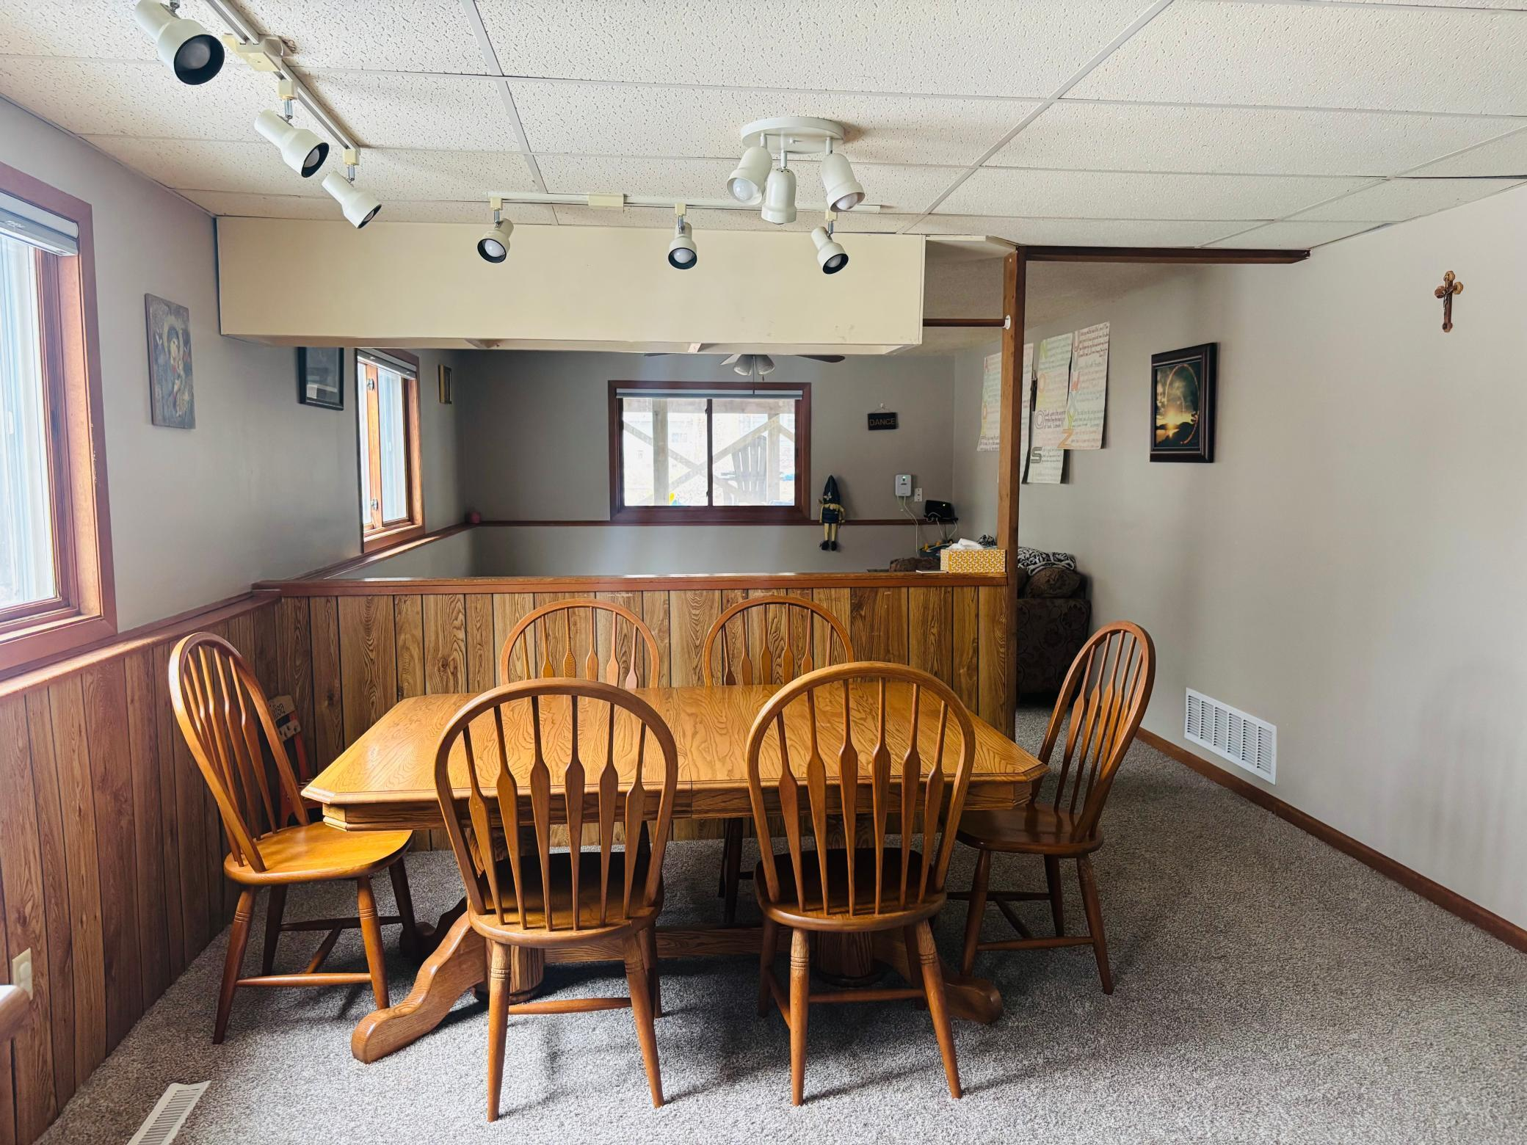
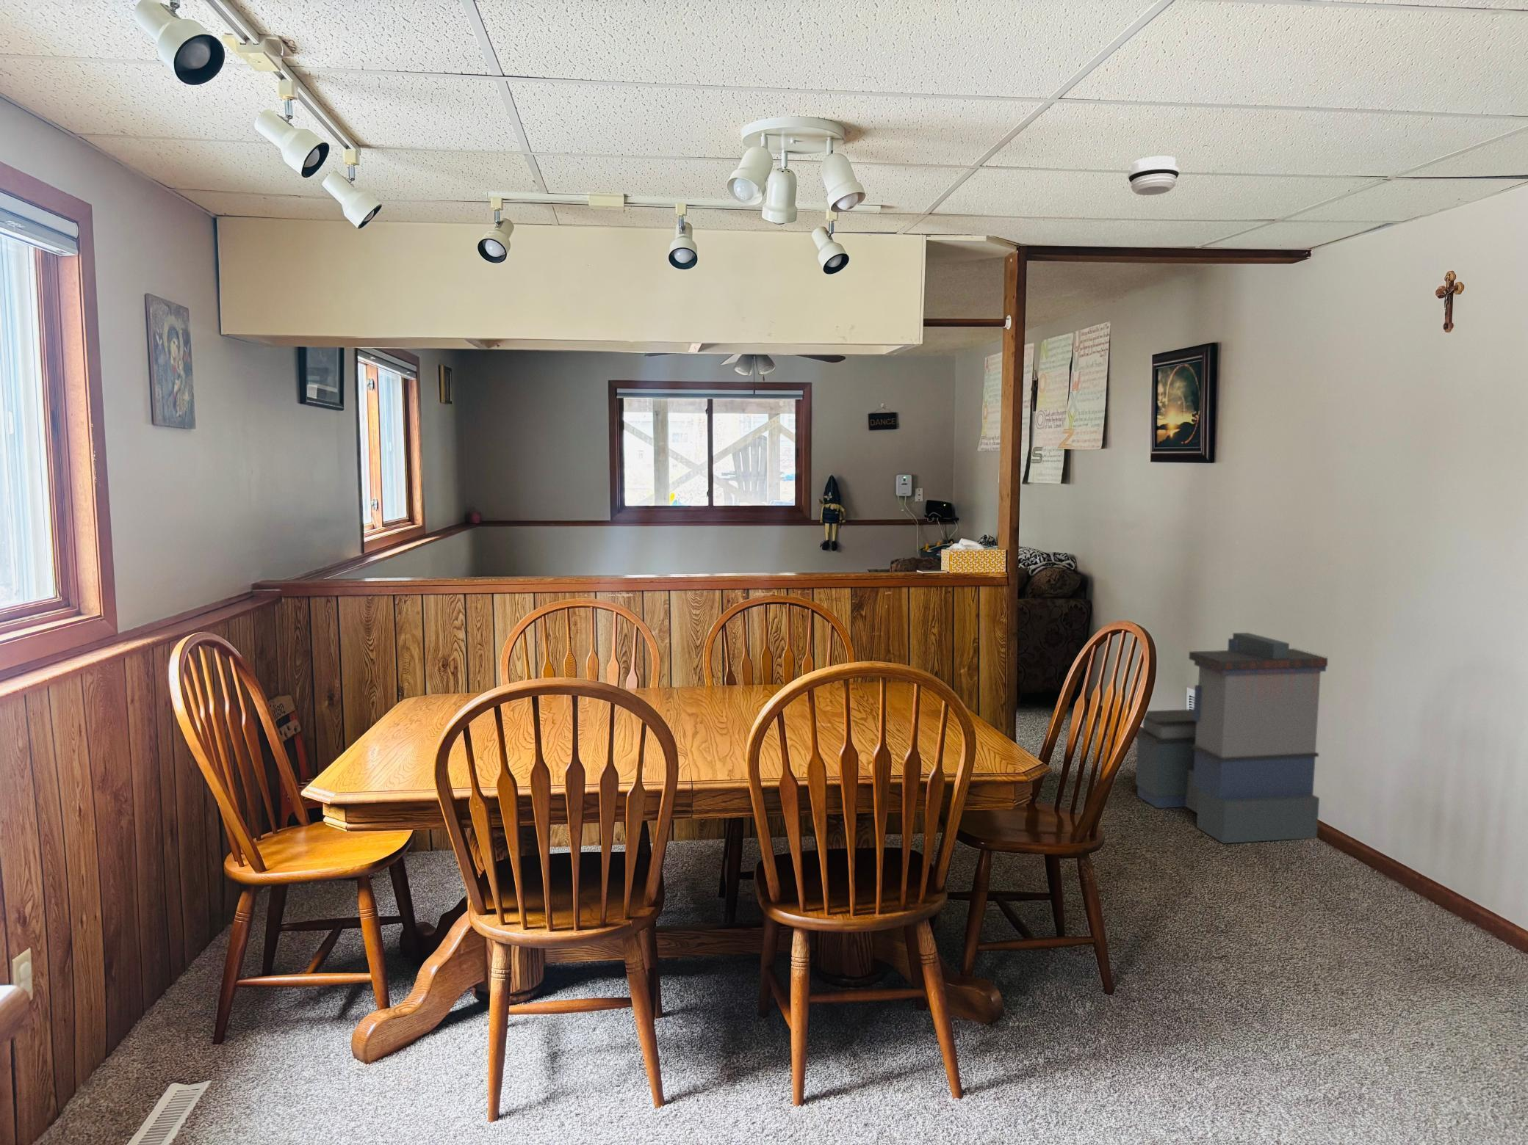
+ storage bin [1135,631,1328,844]
+ smoke detector [1127,155,1180,196]
